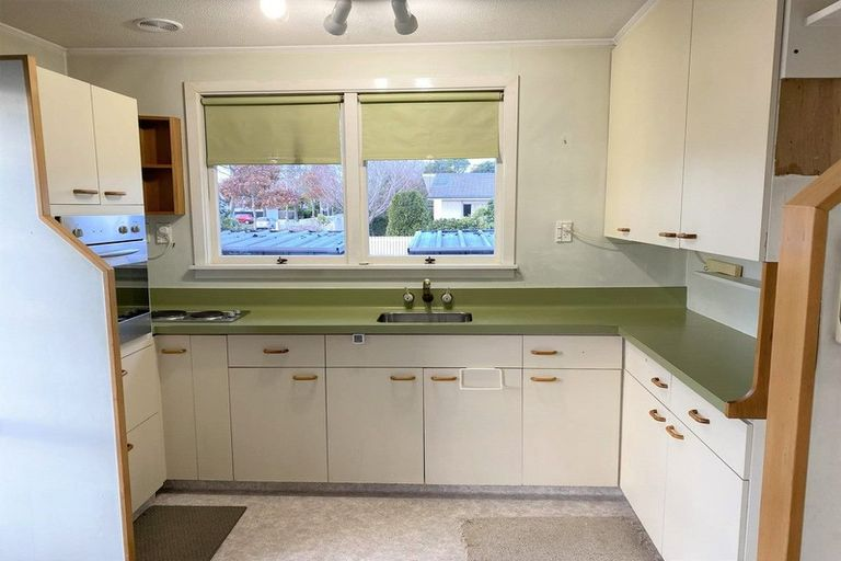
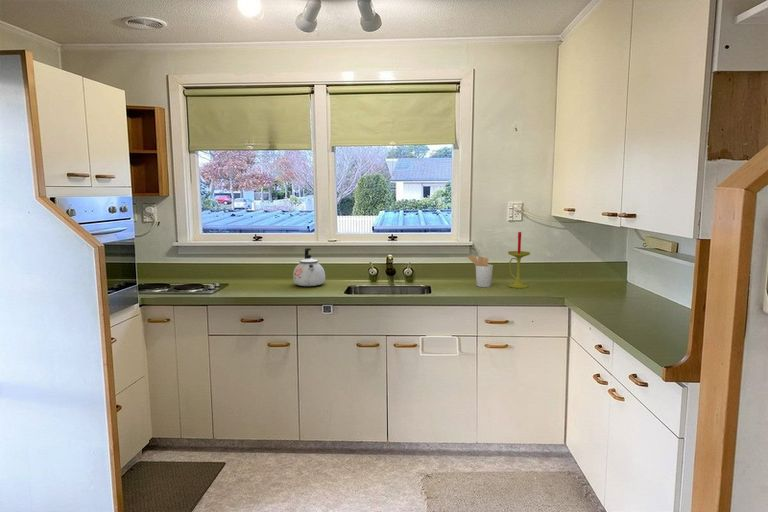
+ kettle [292,247,326,287]
+ utensil holder [466,254,494,288]
+ candle [507,231,531,289]
